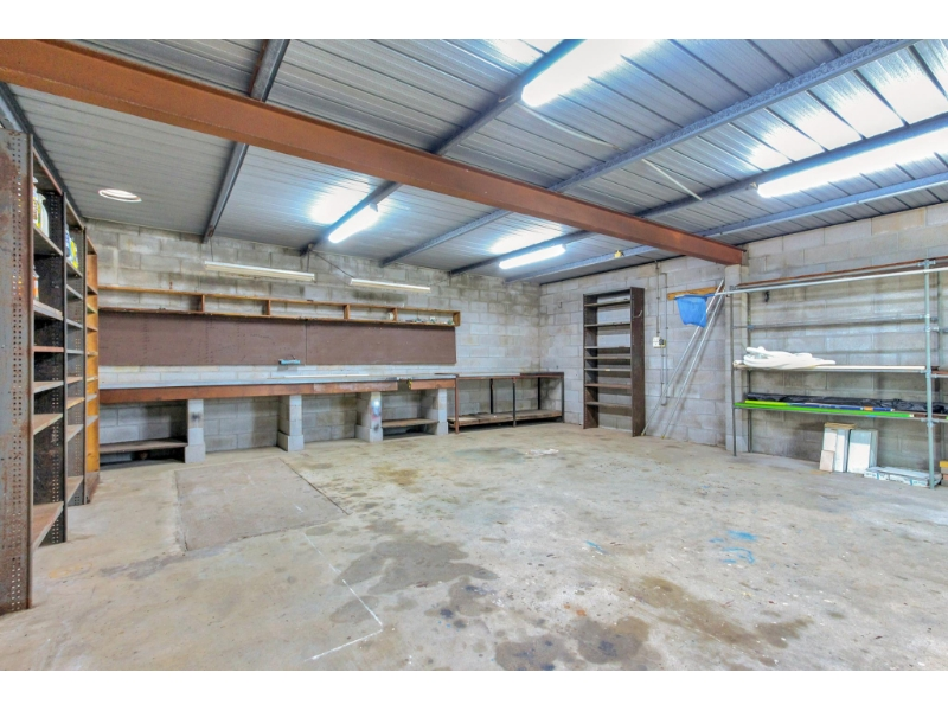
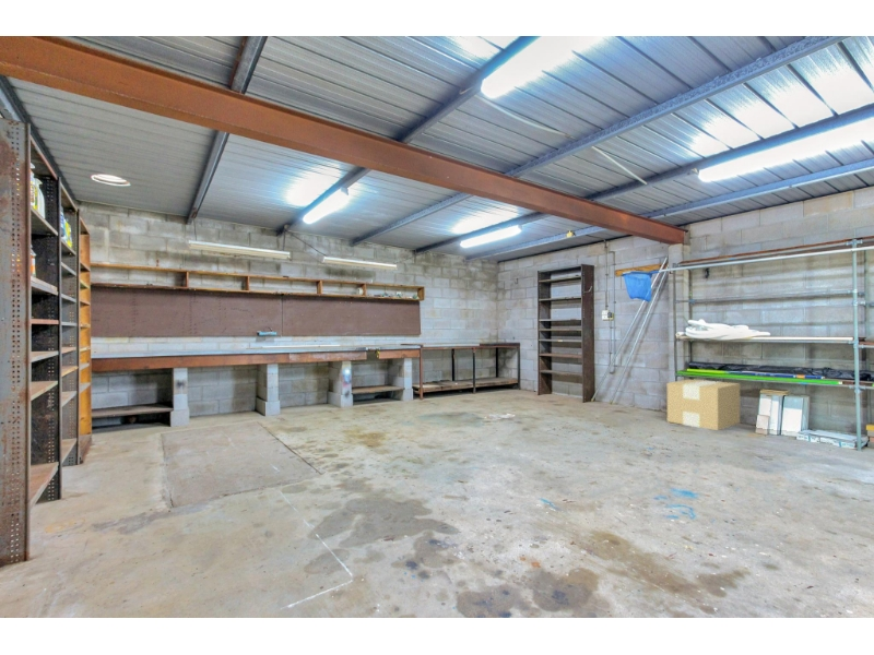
+ cardboard box [666,378,741,431]
